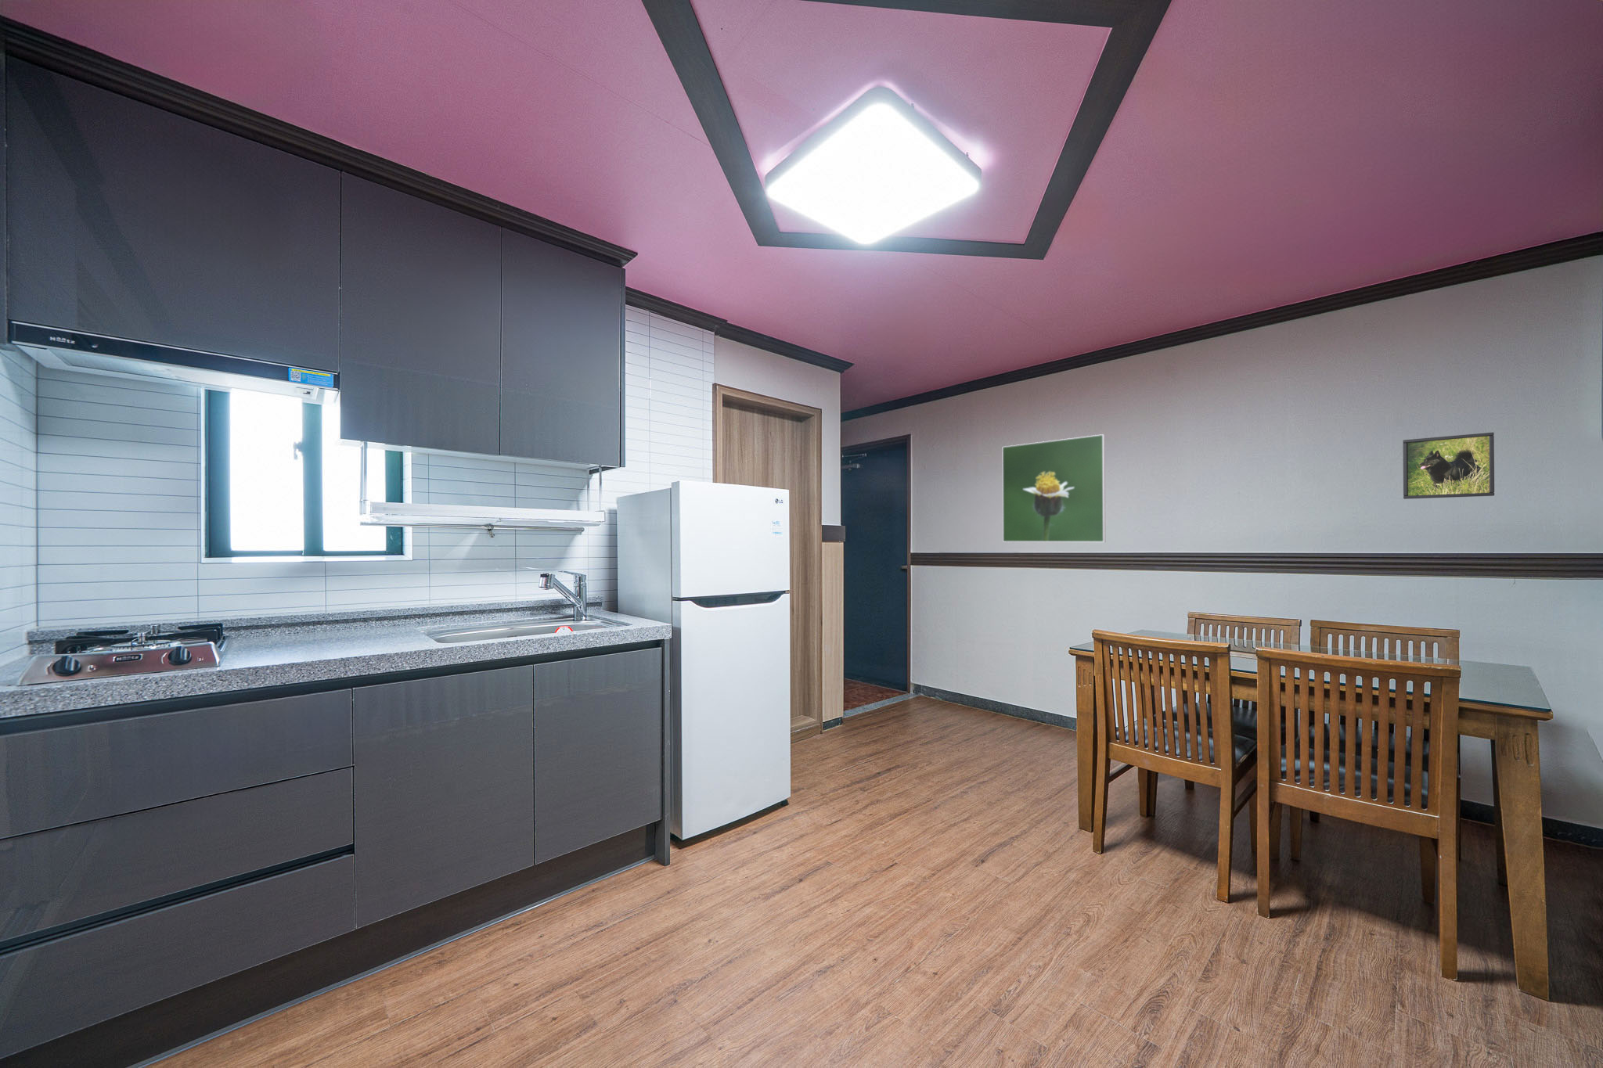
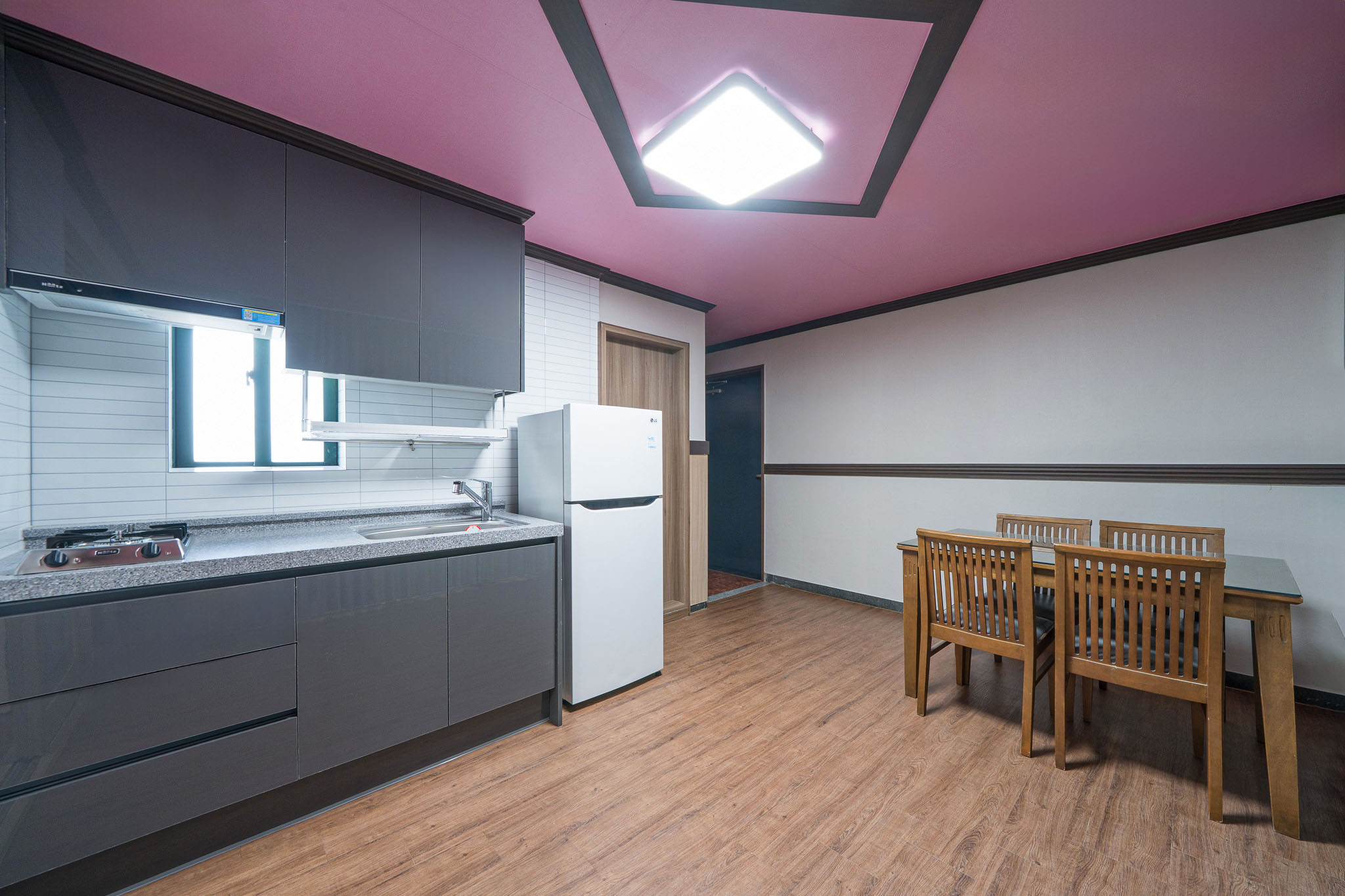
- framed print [1402,431,1495,499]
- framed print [1002,434,1106,544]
